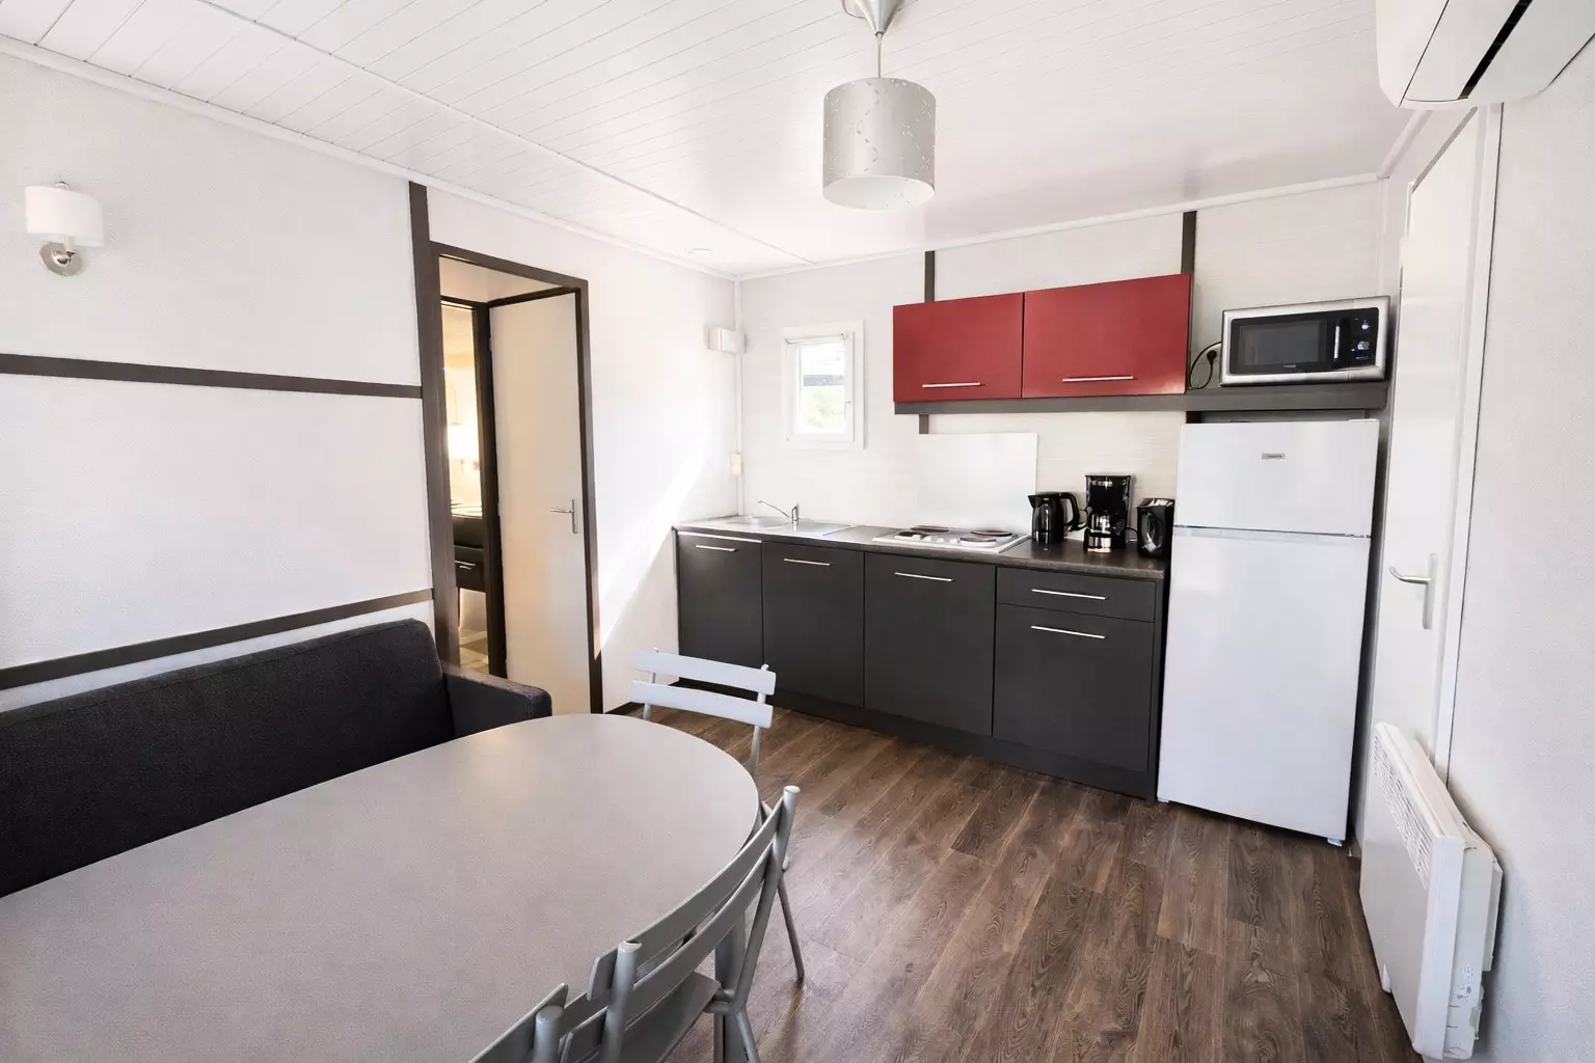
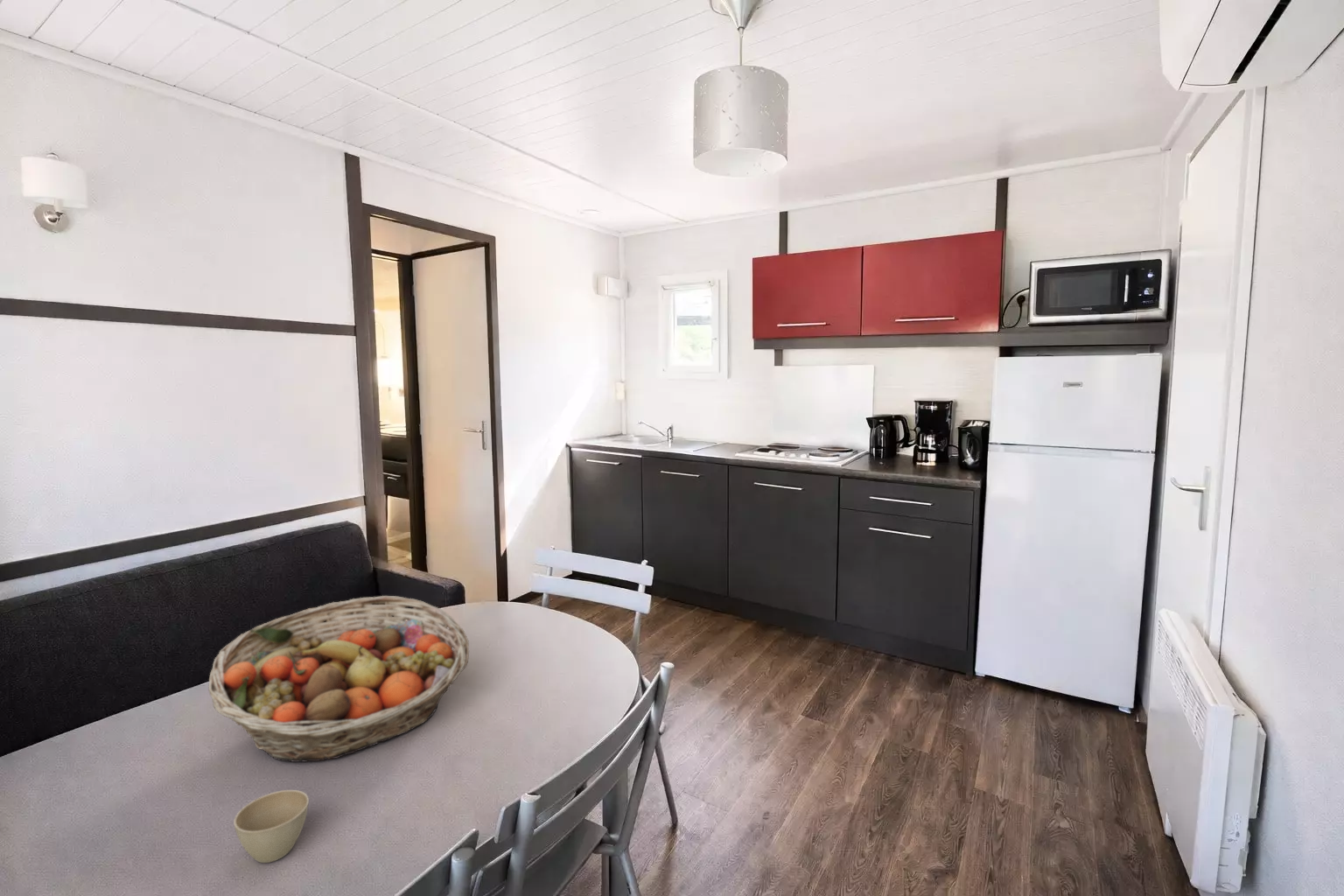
+ flower pot [233,789,310,864]
+ fruit basket [207,595,470,763]
